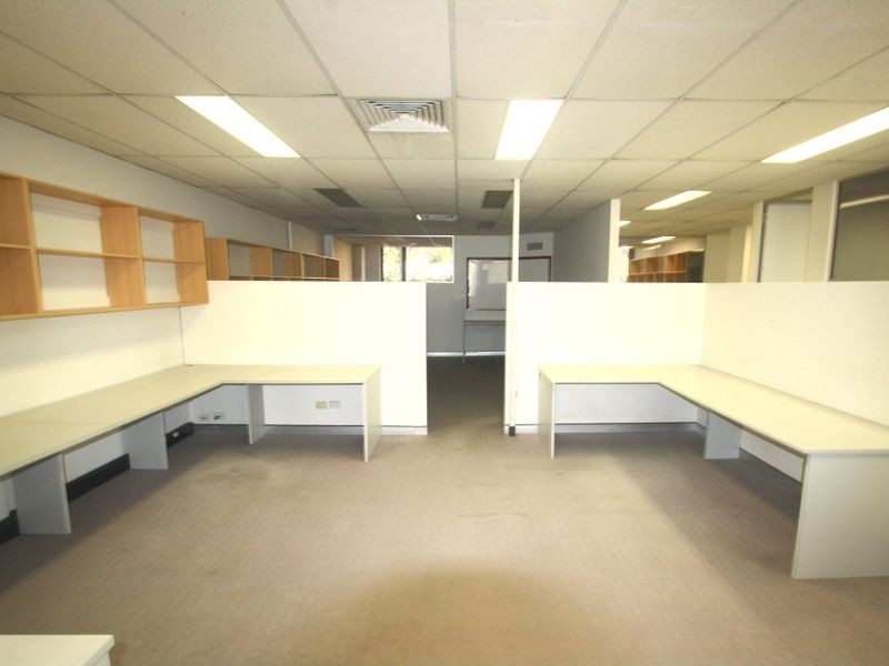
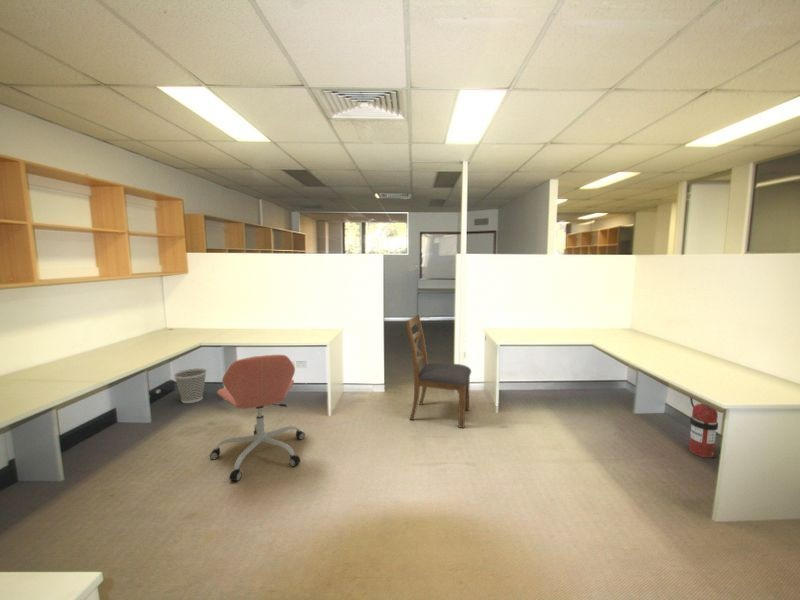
+ fire extinguisher [688,396,719,459]
+ office chair [209,354,306,482]
+ chair [404,313,472,429]
+ wastebasket [173,367,208,404]
